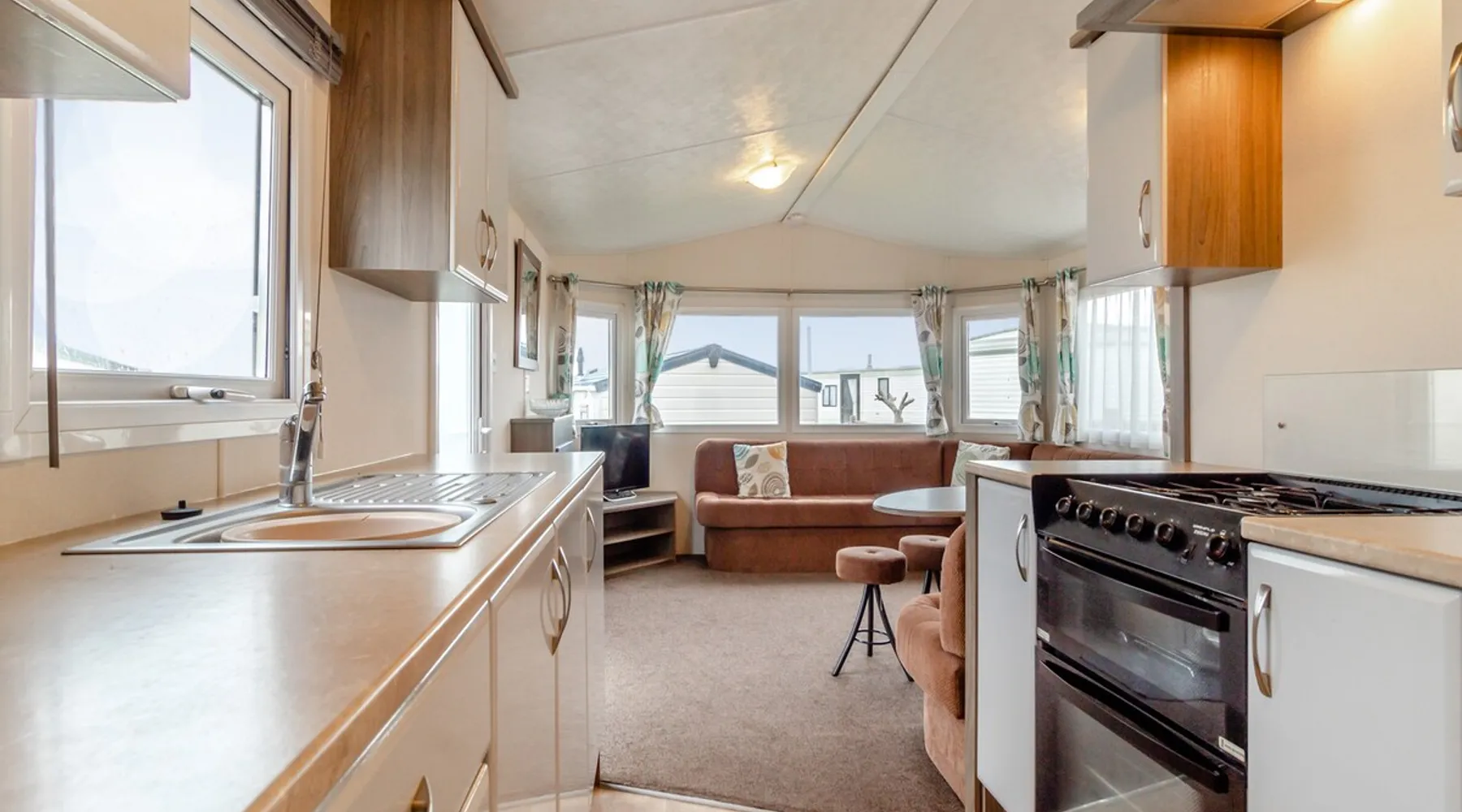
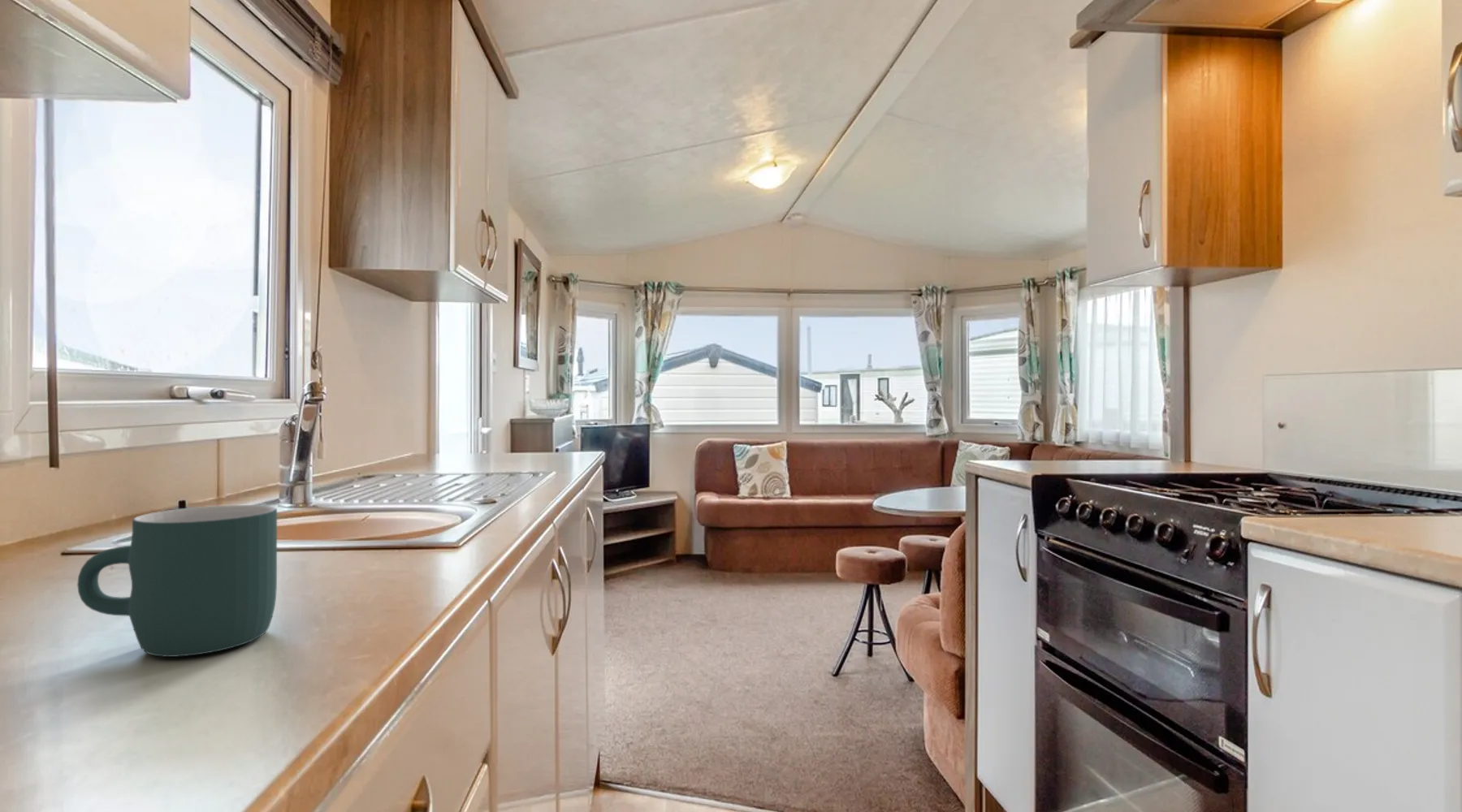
+ mug [76,504,278,658]
